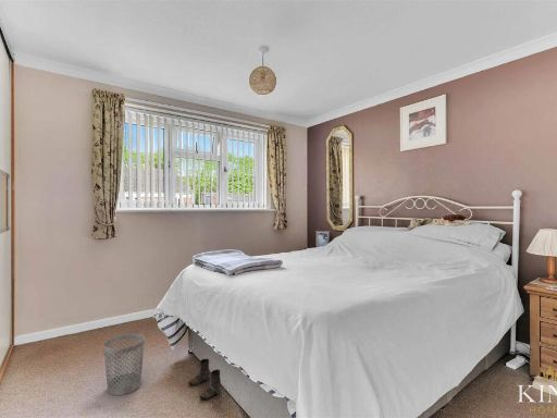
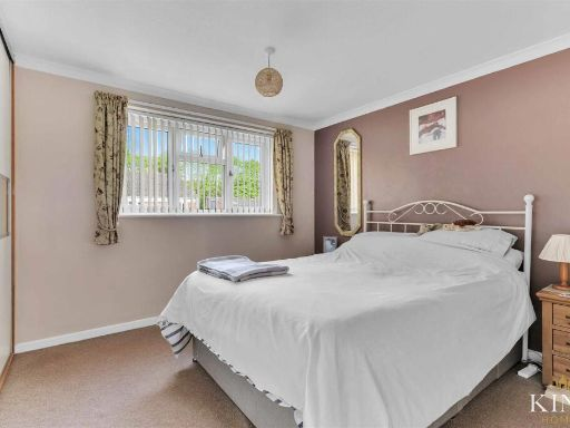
- wastebasket [102,333,146,396]
- boots [187,358,222,401]
